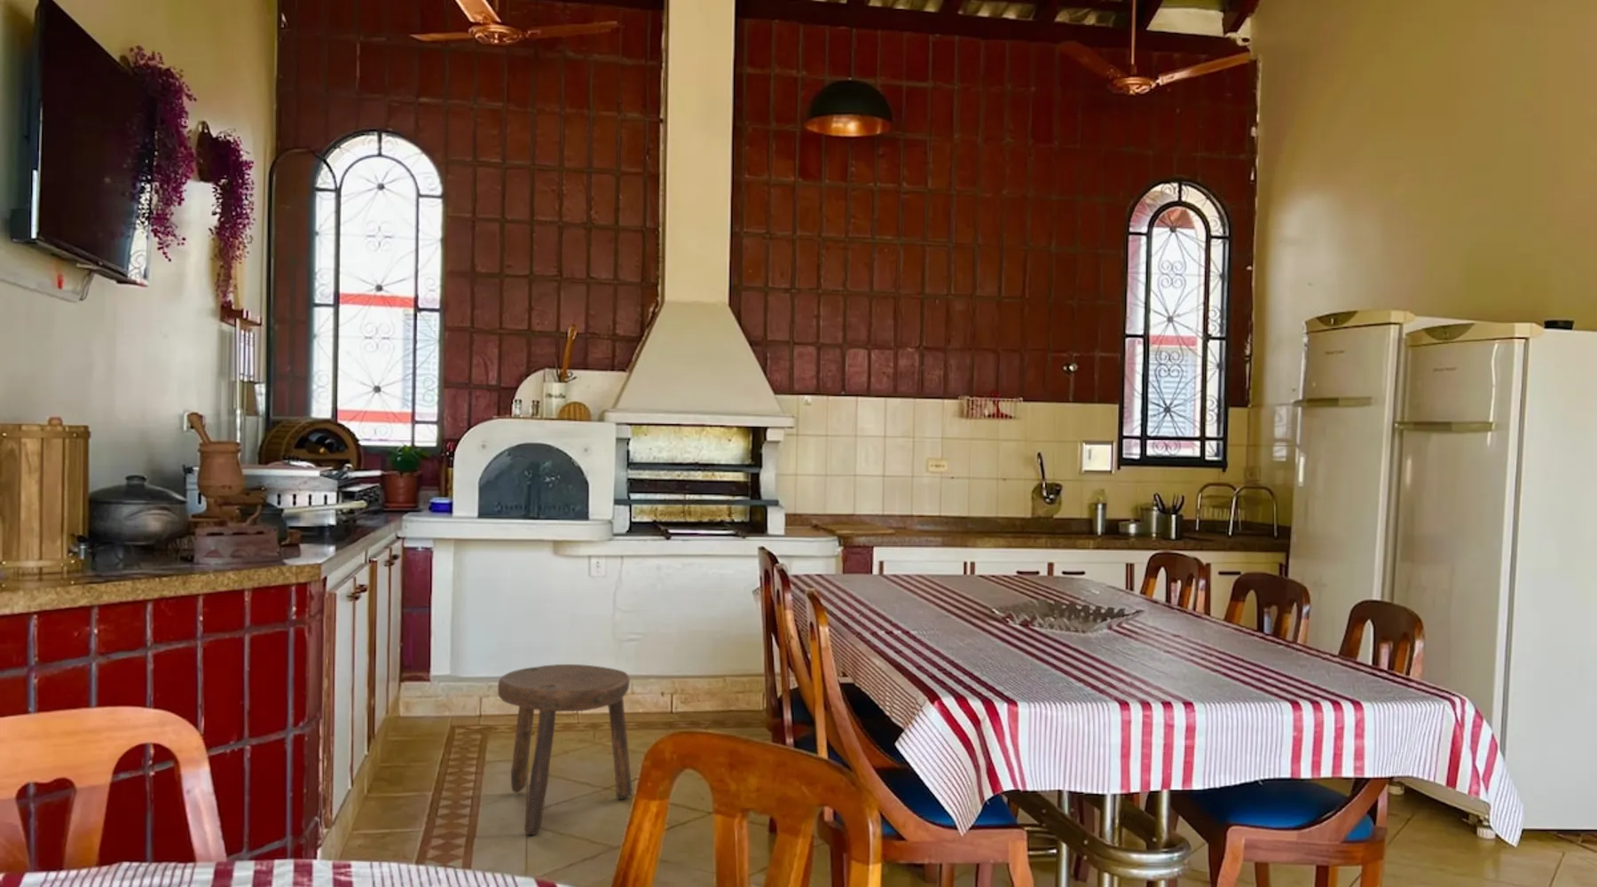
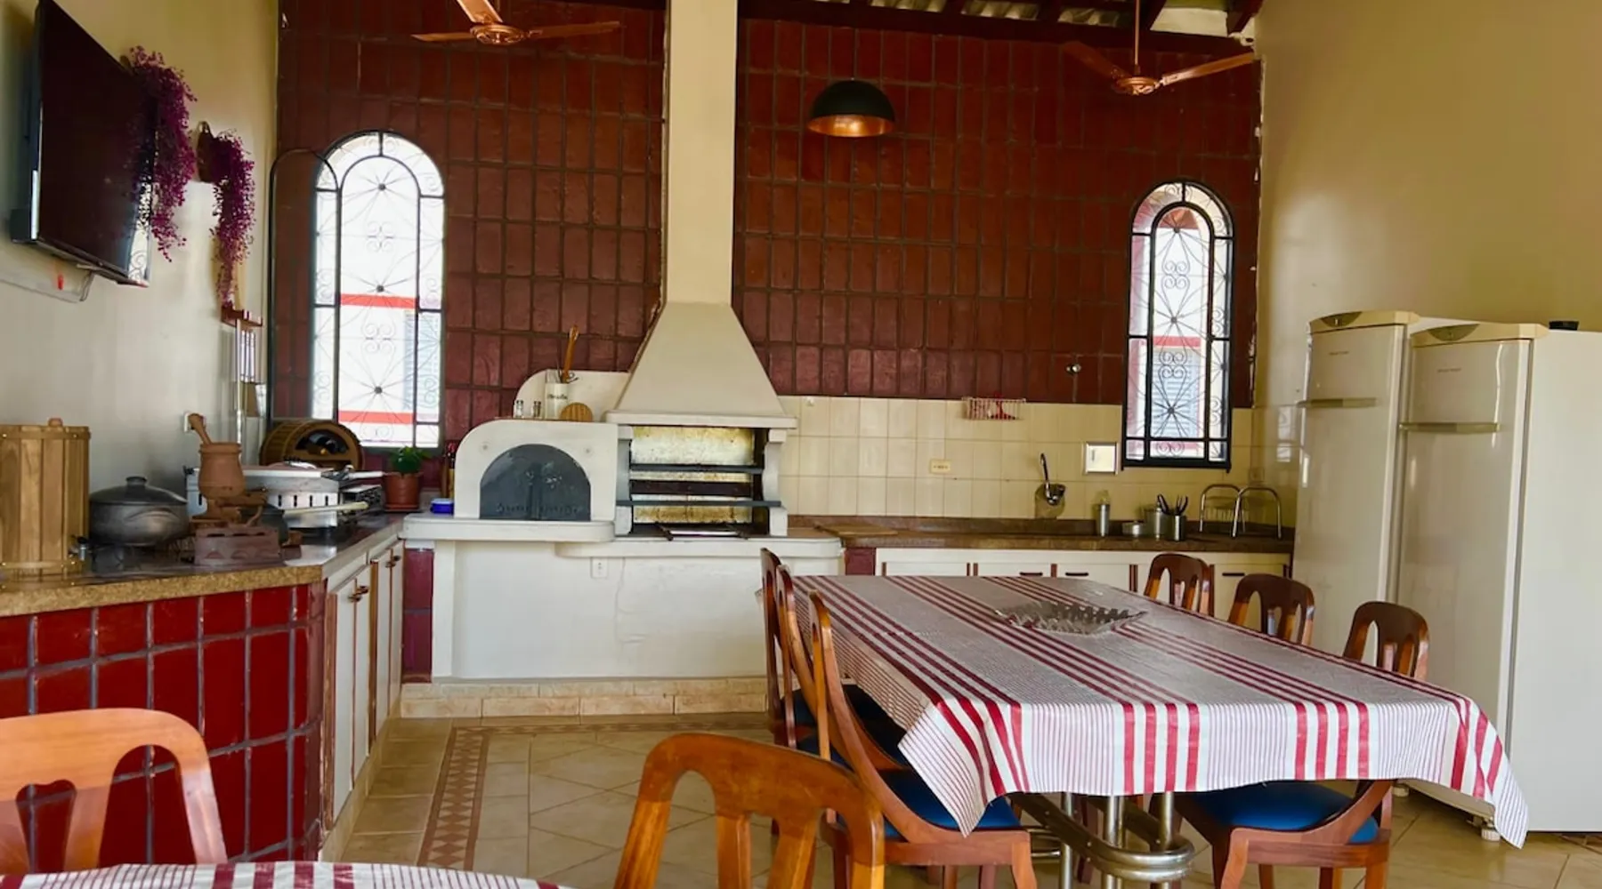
- stool [497,663,632,836]
